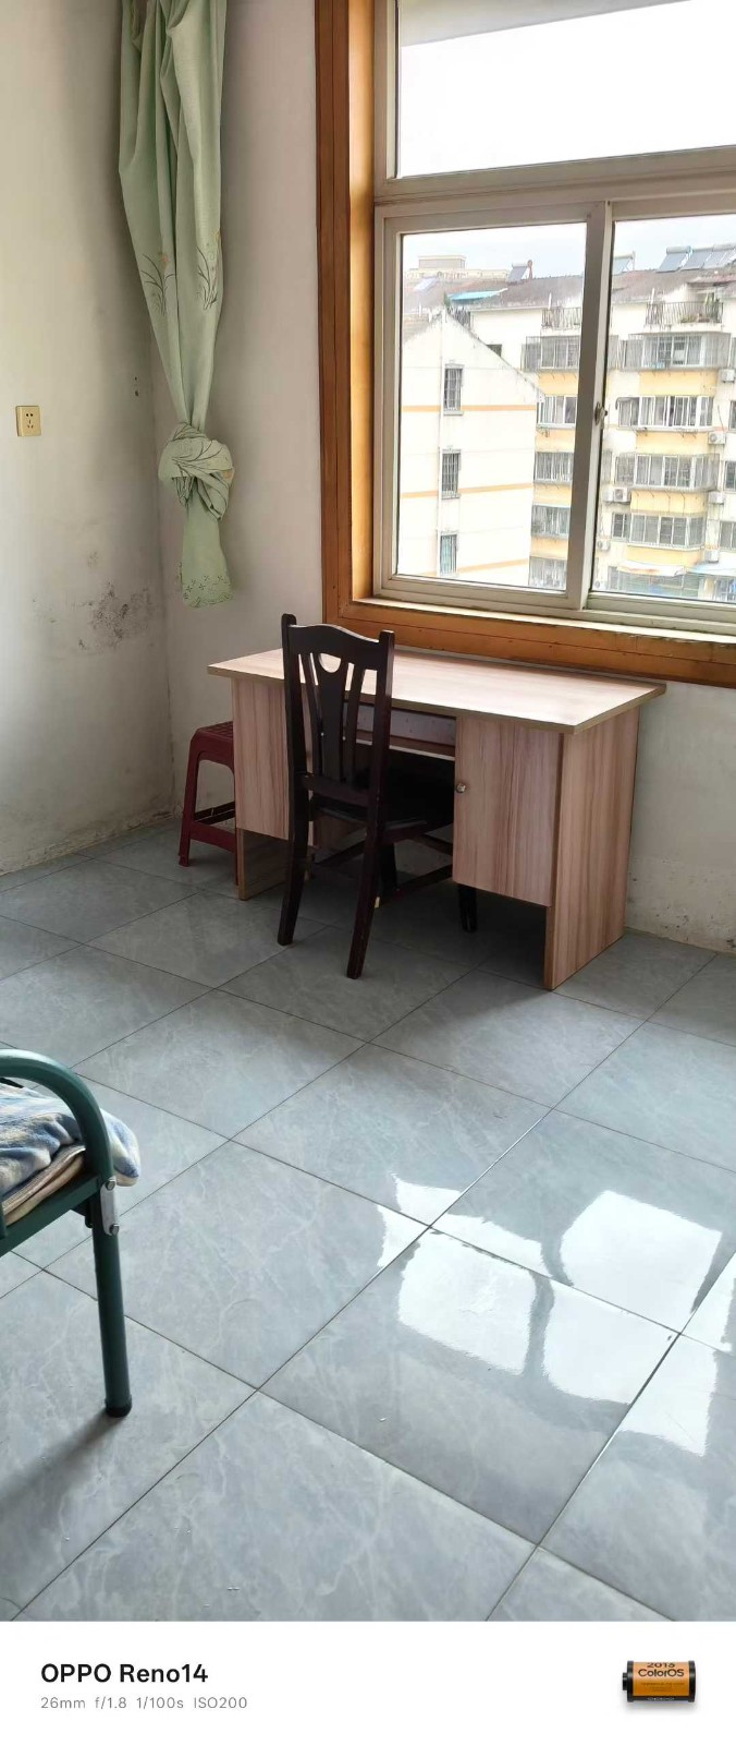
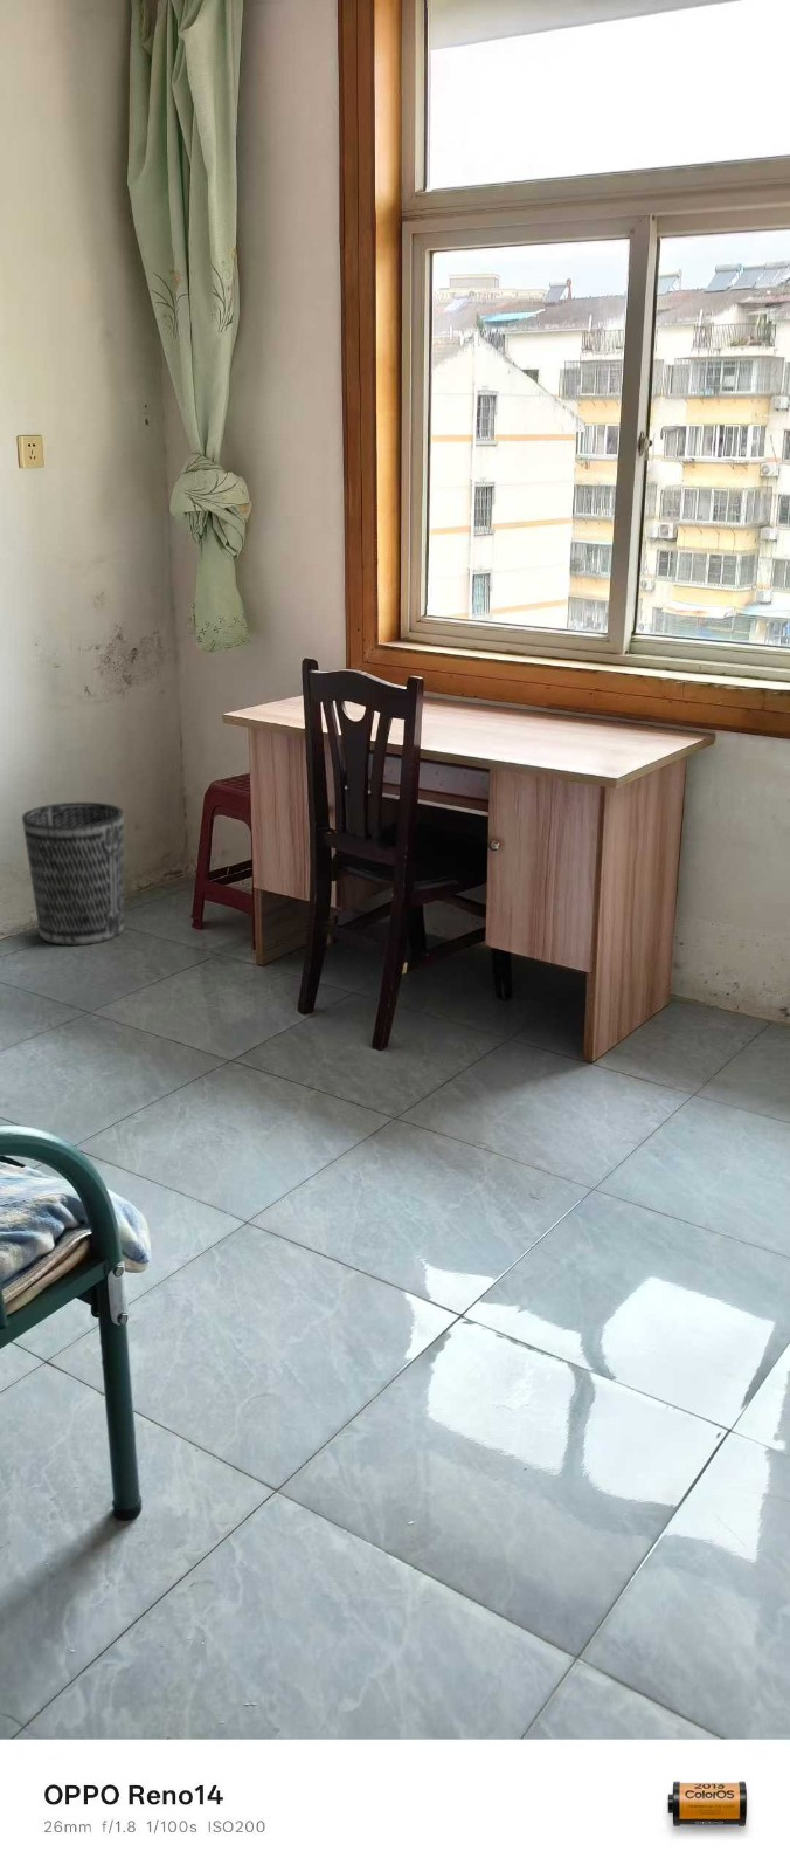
+ wastebasket [21,801,125,947]
